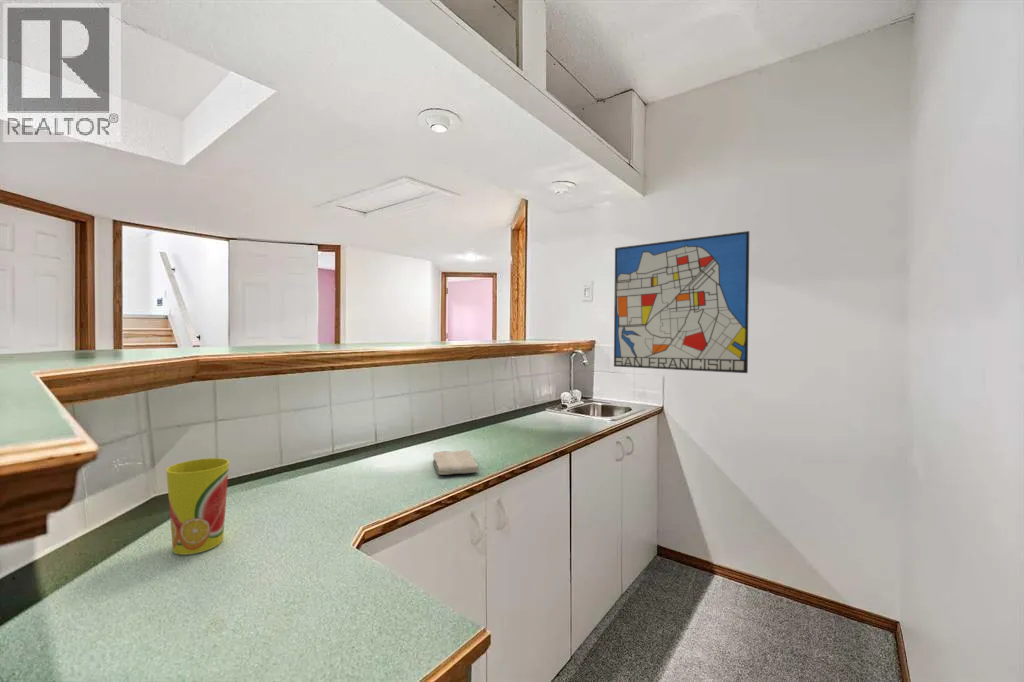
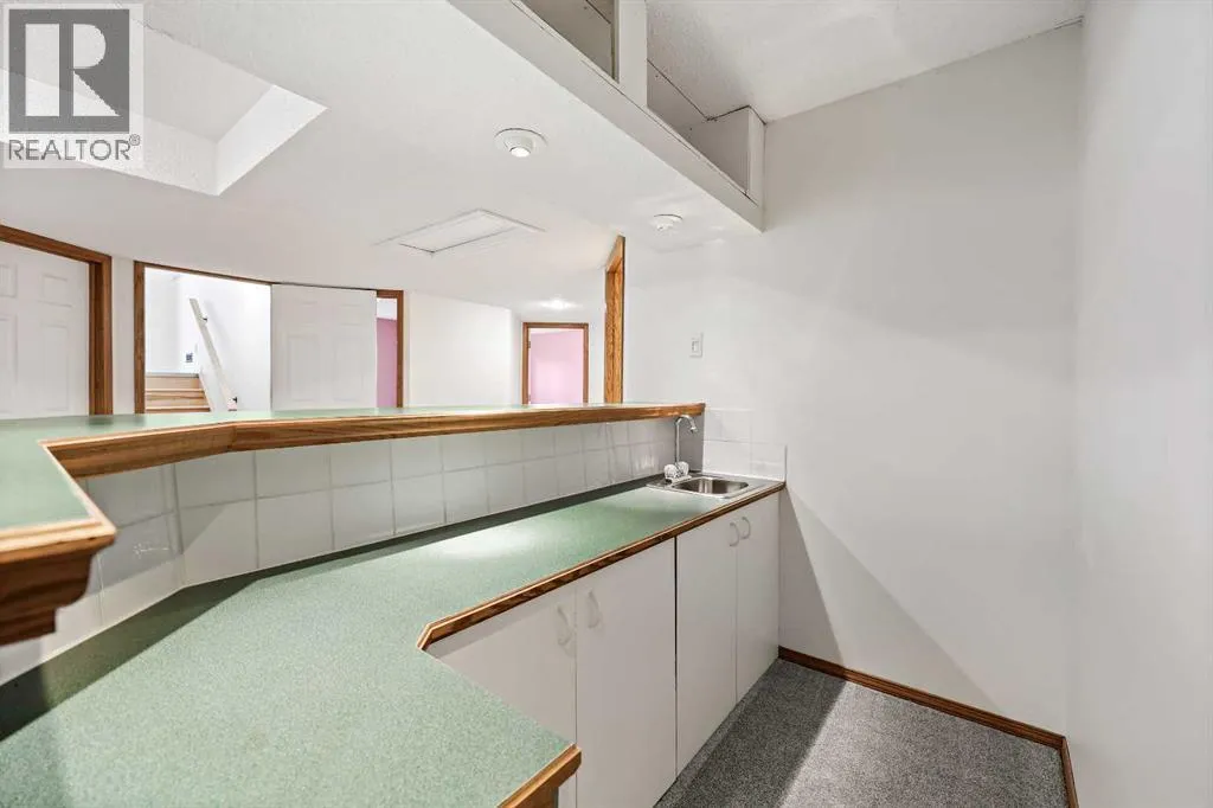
- wall art [613,230,750,374]
- washcloth [432,449,480,476]
- cup [165,457,230,556]
